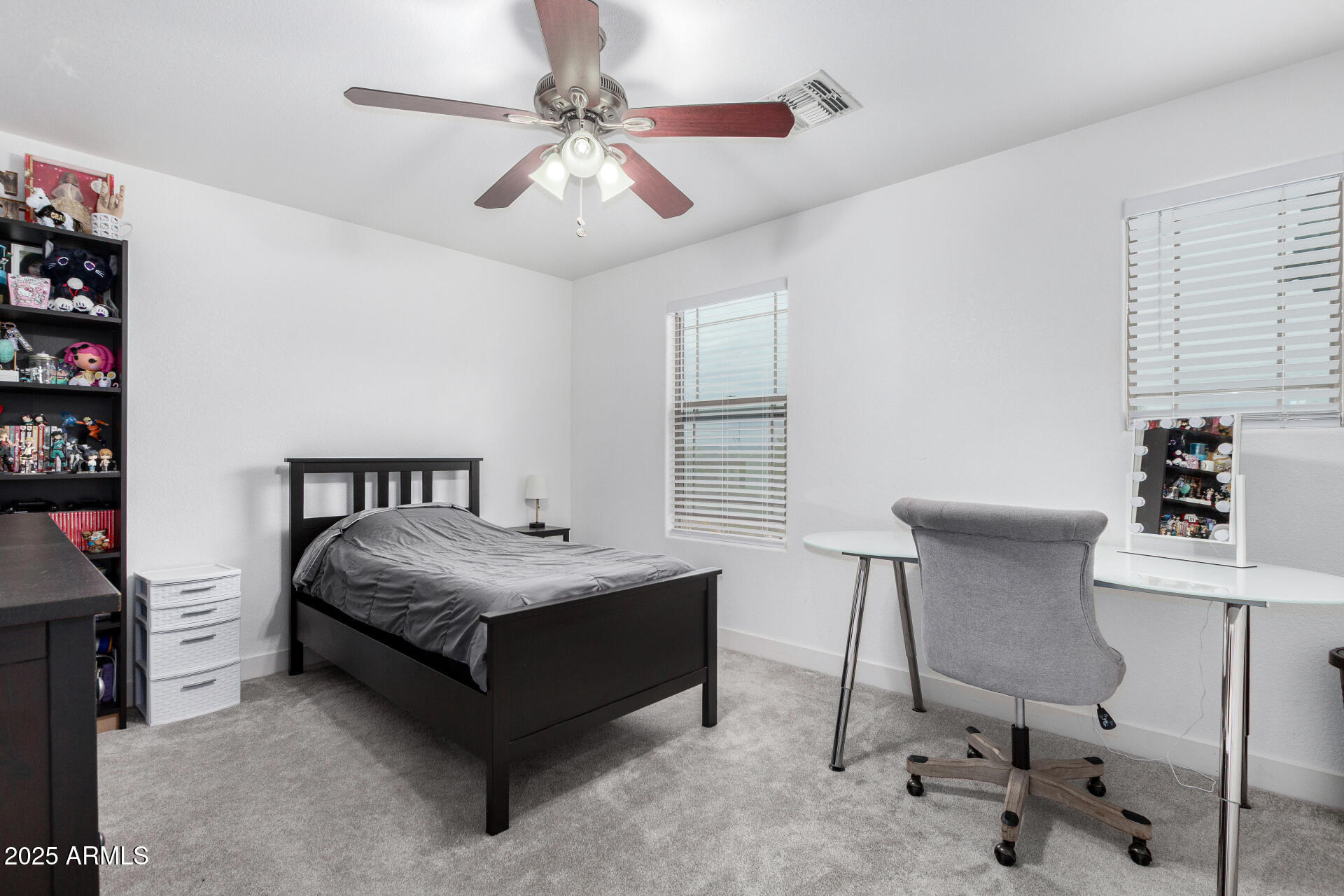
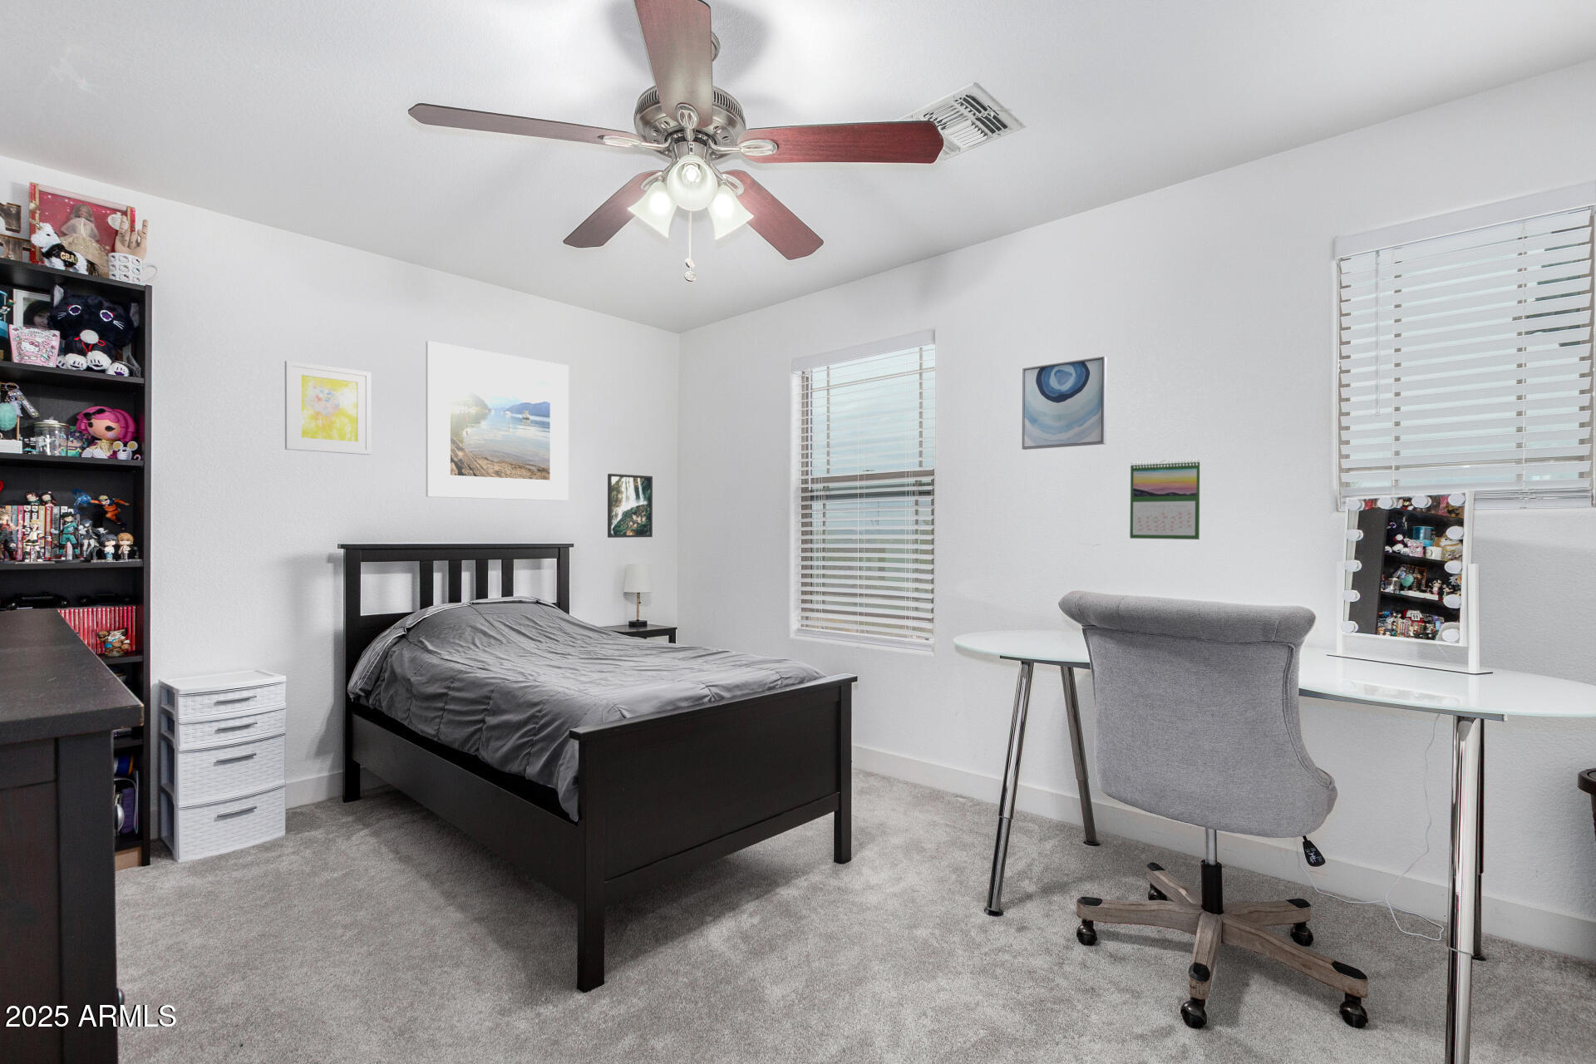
+ wall art [284,360,373,456]
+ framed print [607,473,653,539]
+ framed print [425,340,569,501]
+ wall art [1021,356,1108,450]
+ calendar [1129,458,1202,540]
